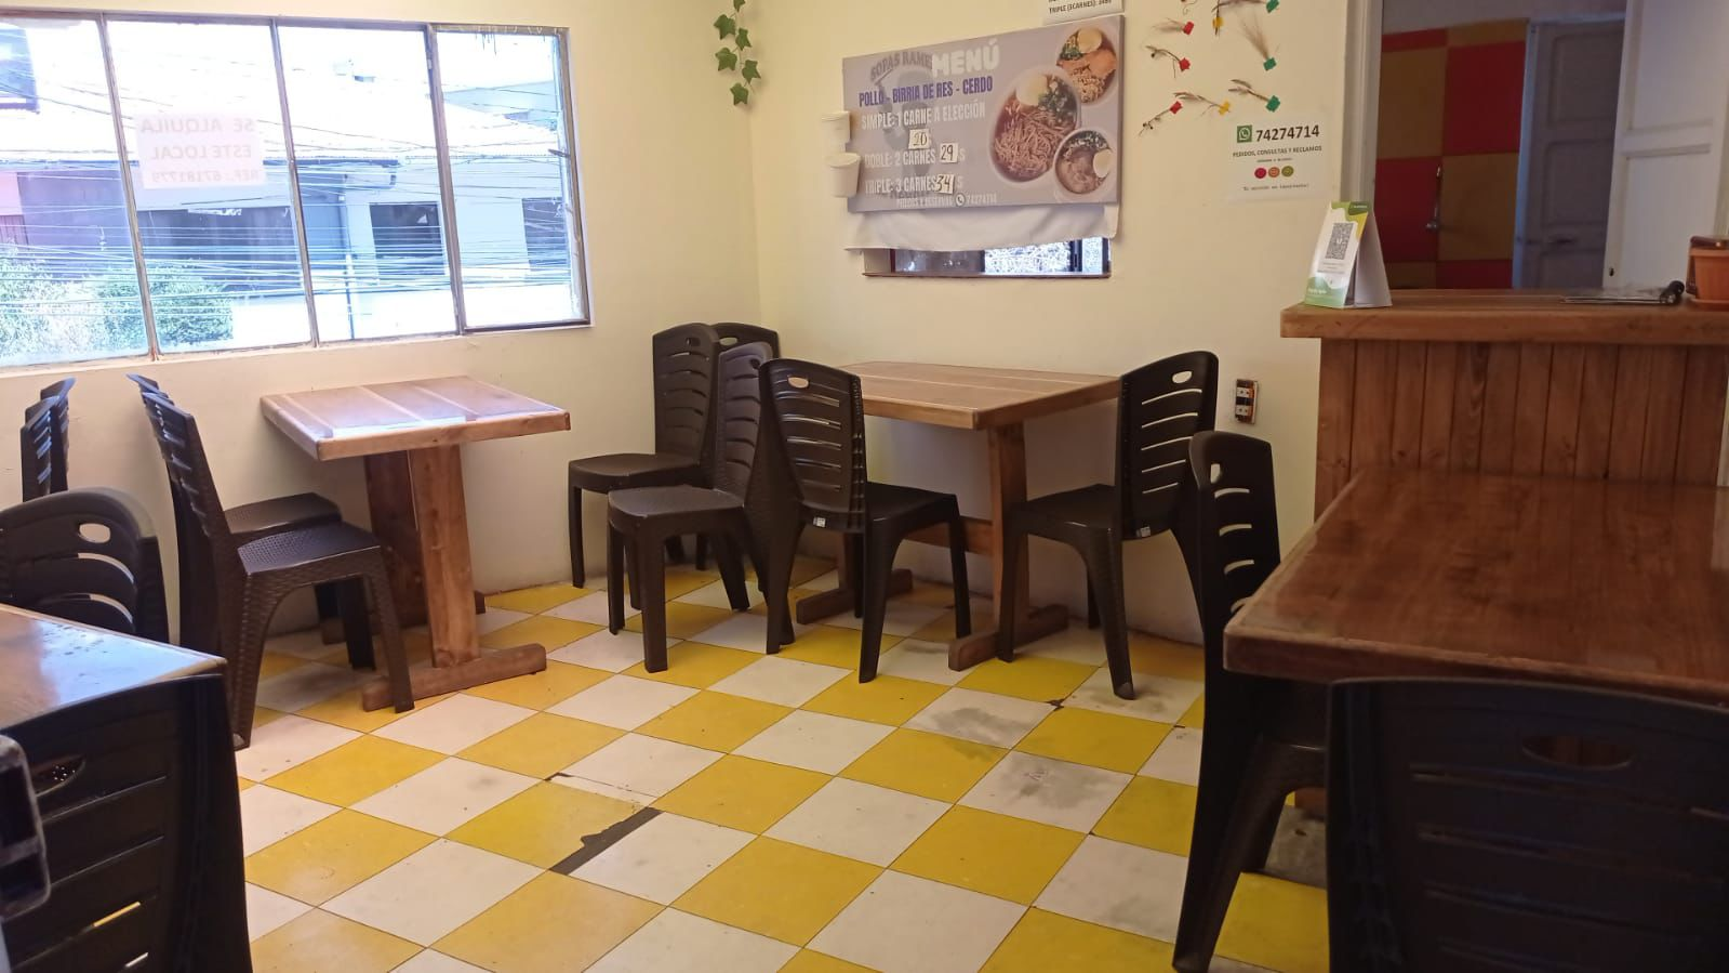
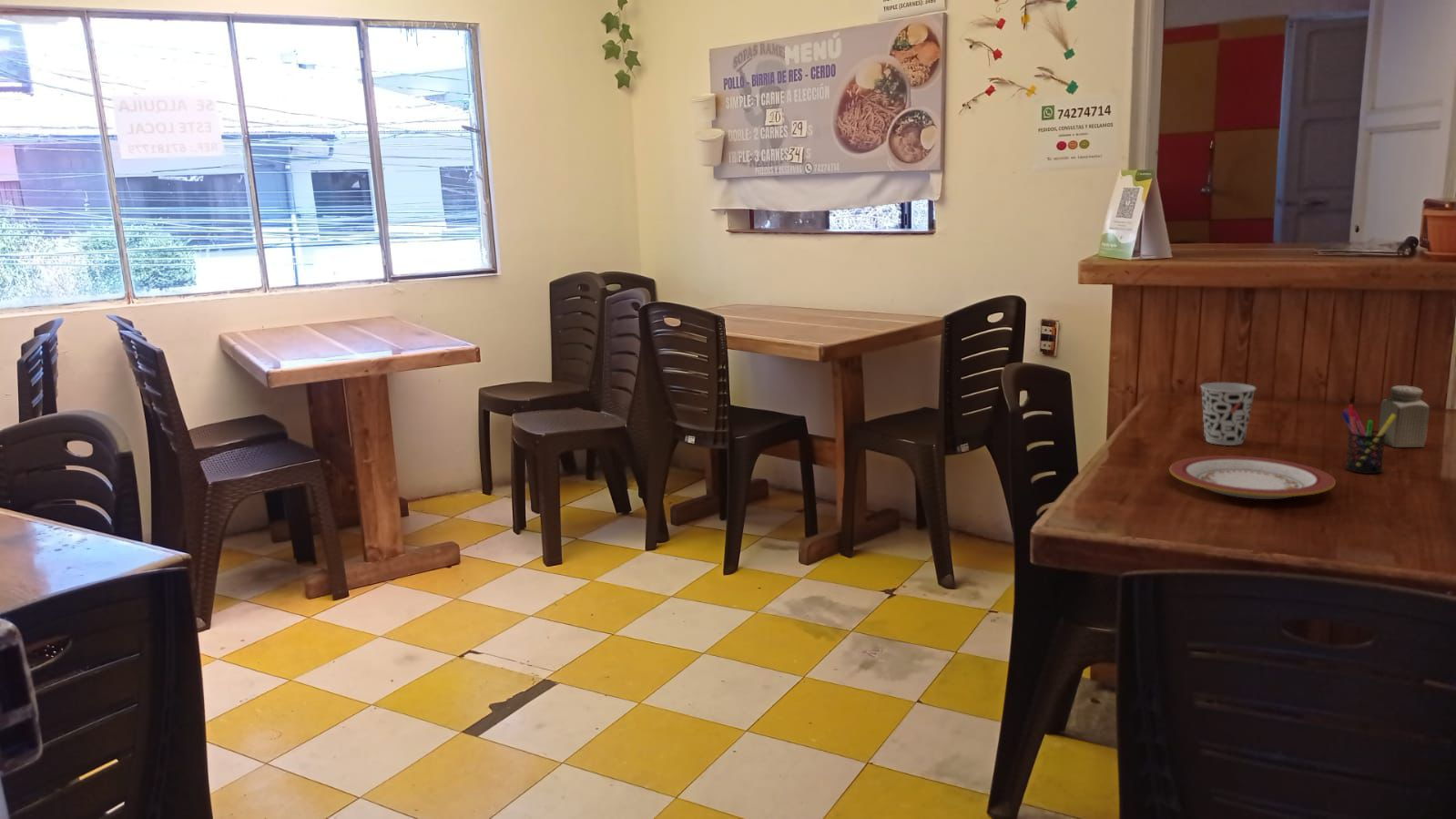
+ plate [1168,455,1337,500]
+ cup [1199,382,1257,446]
+ pen holder [1340,404,1397,475]
+ salt shaker [1378,384,1431,448]
